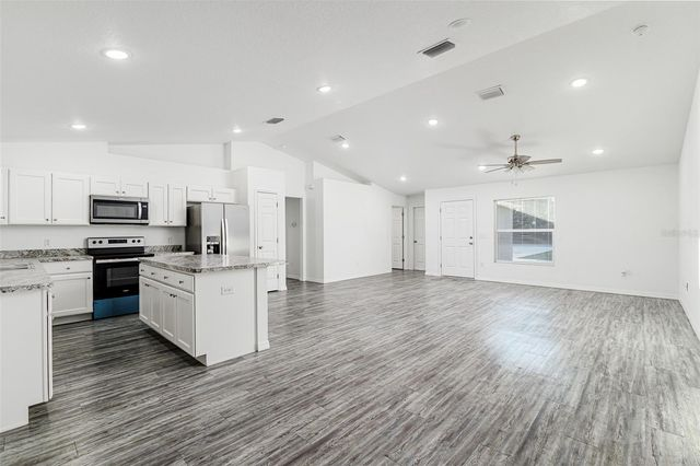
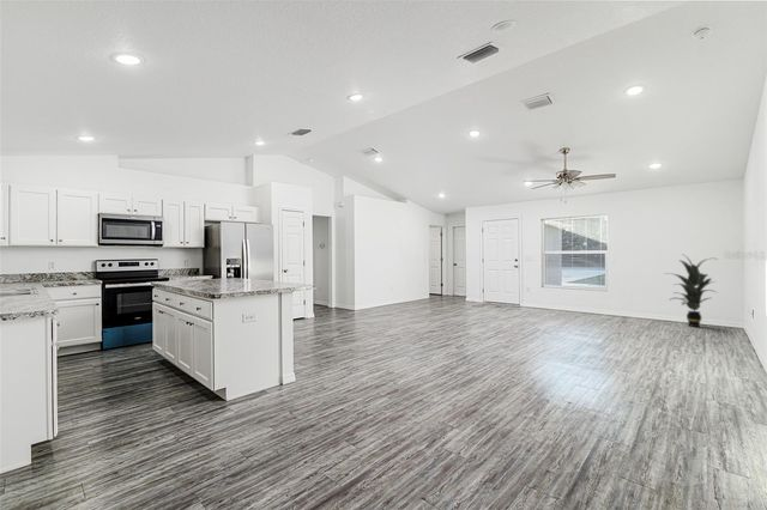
+ indoor plant [663,253,719,328]
